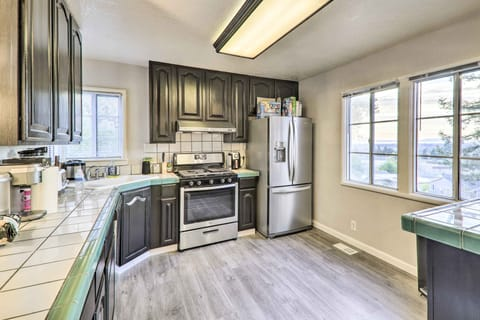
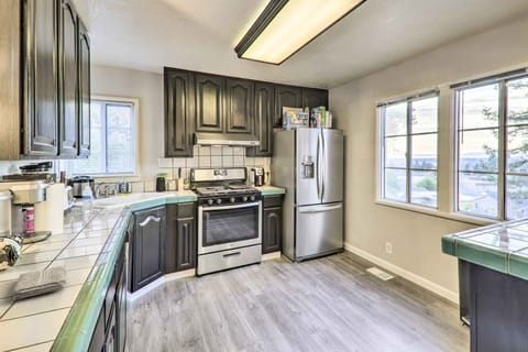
+ washcloth [12,264,68,300]
